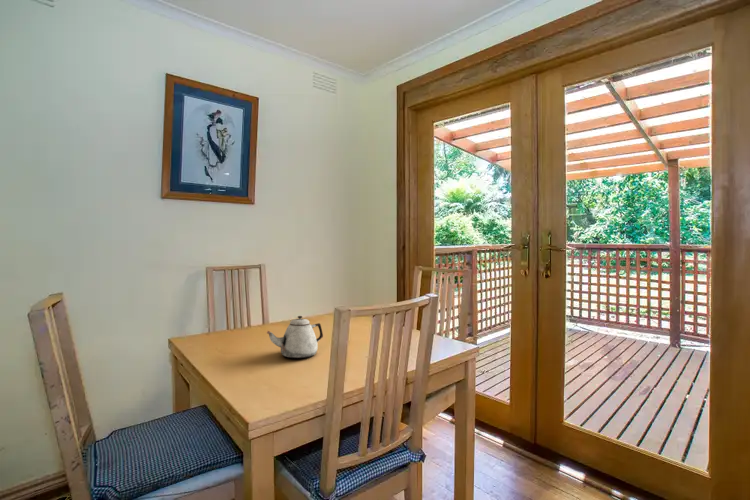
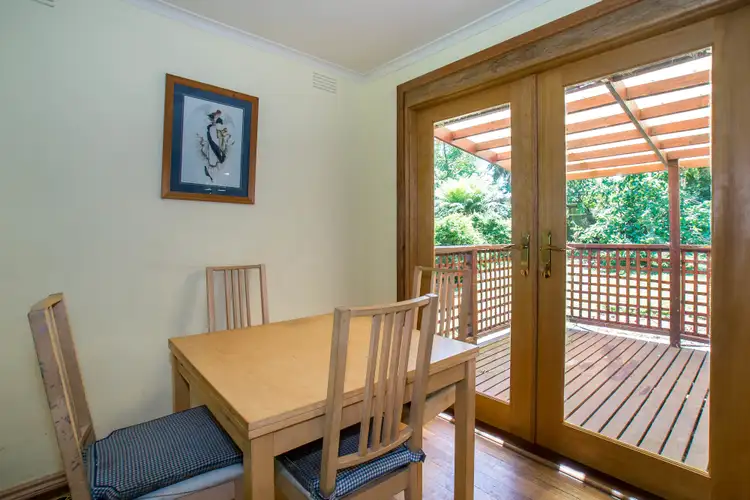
- teapot [266,315,324,359]
